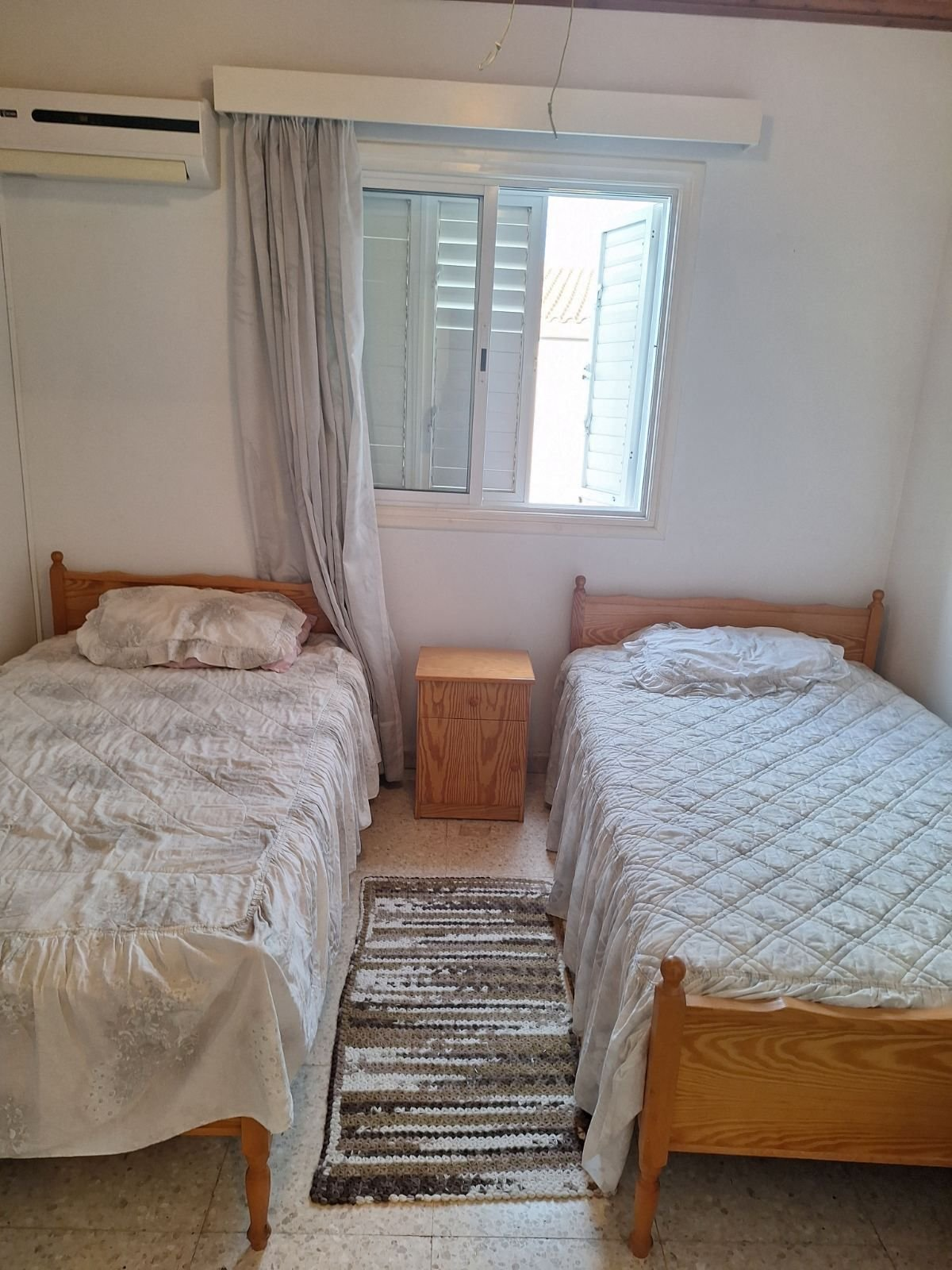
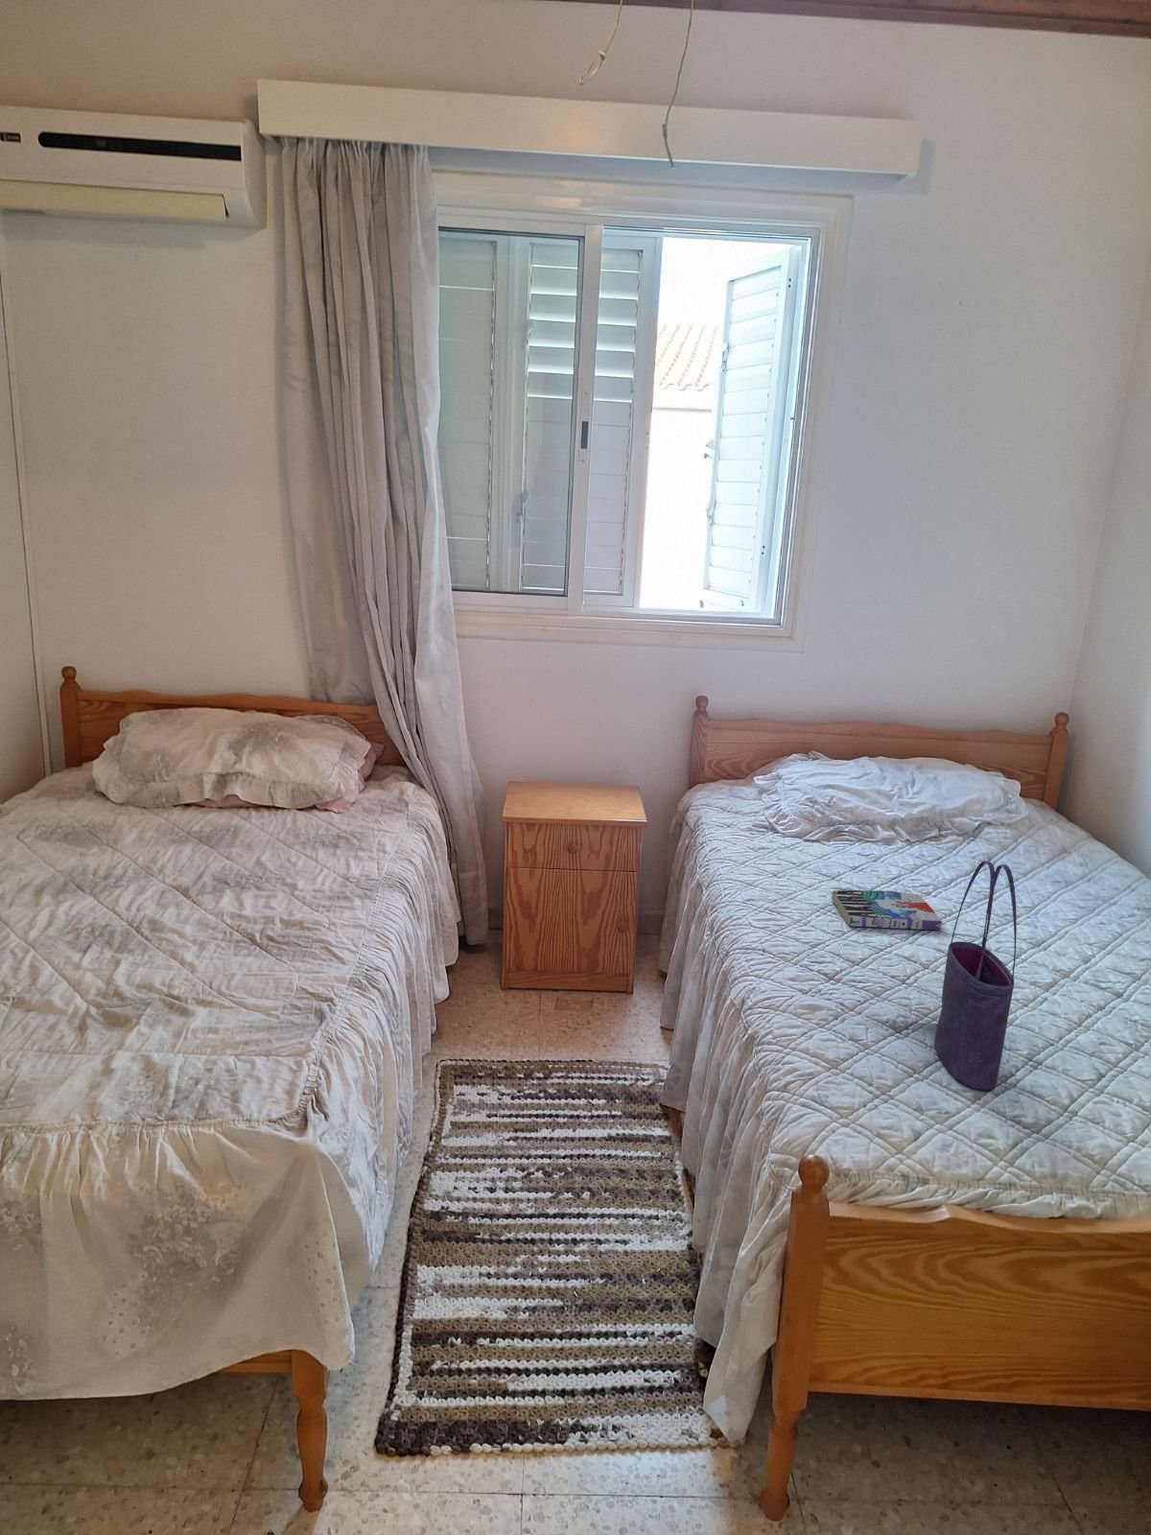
+ tote bag [933,861,1018,1090]
+ book [831,890,943,931]
